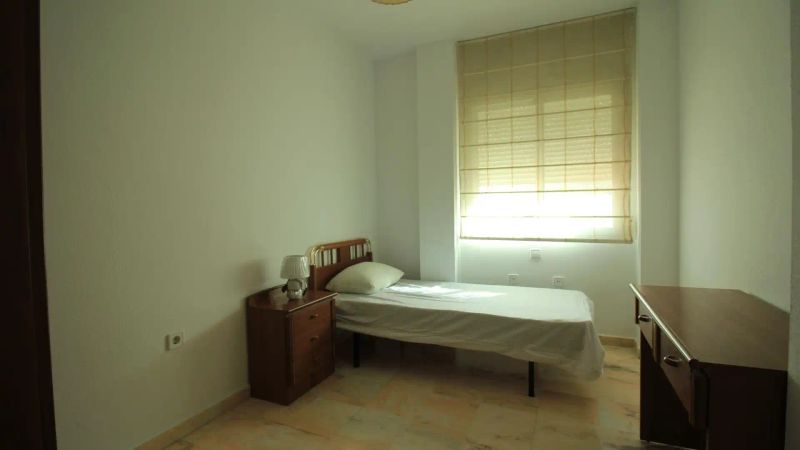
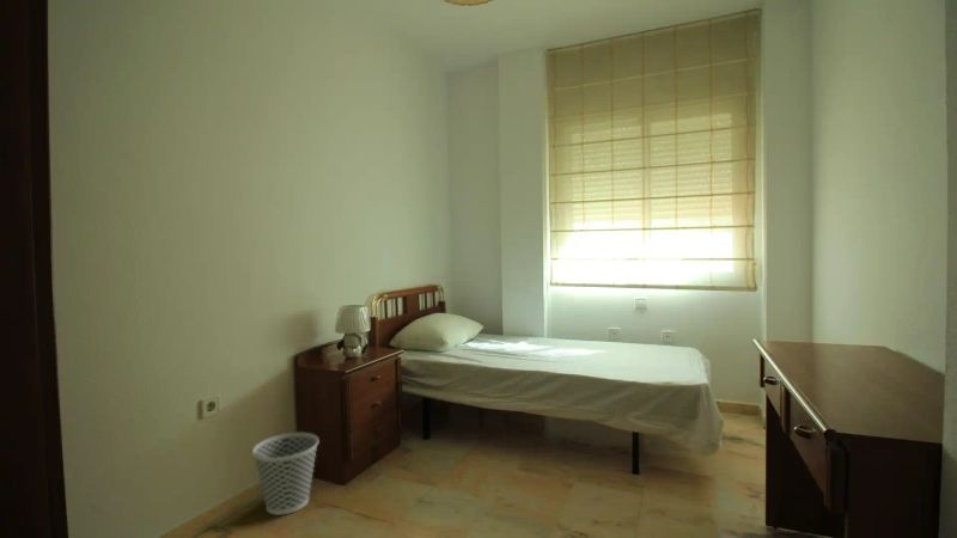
+ wastebasket [251,432,319,516]
